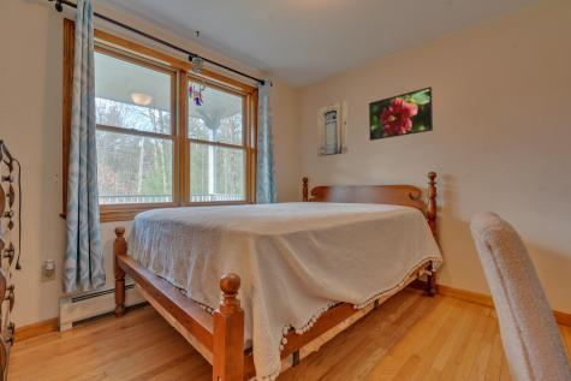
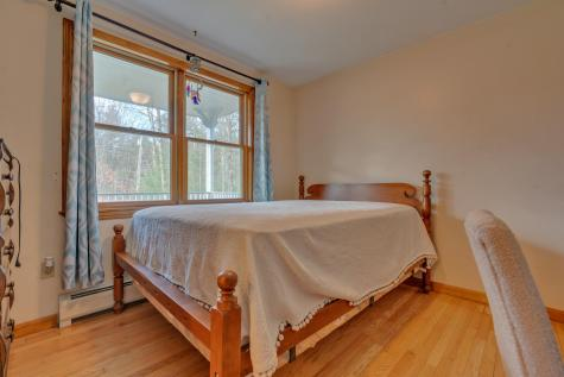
- wall art [316,100,349,157]
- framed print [368,85,434,142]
